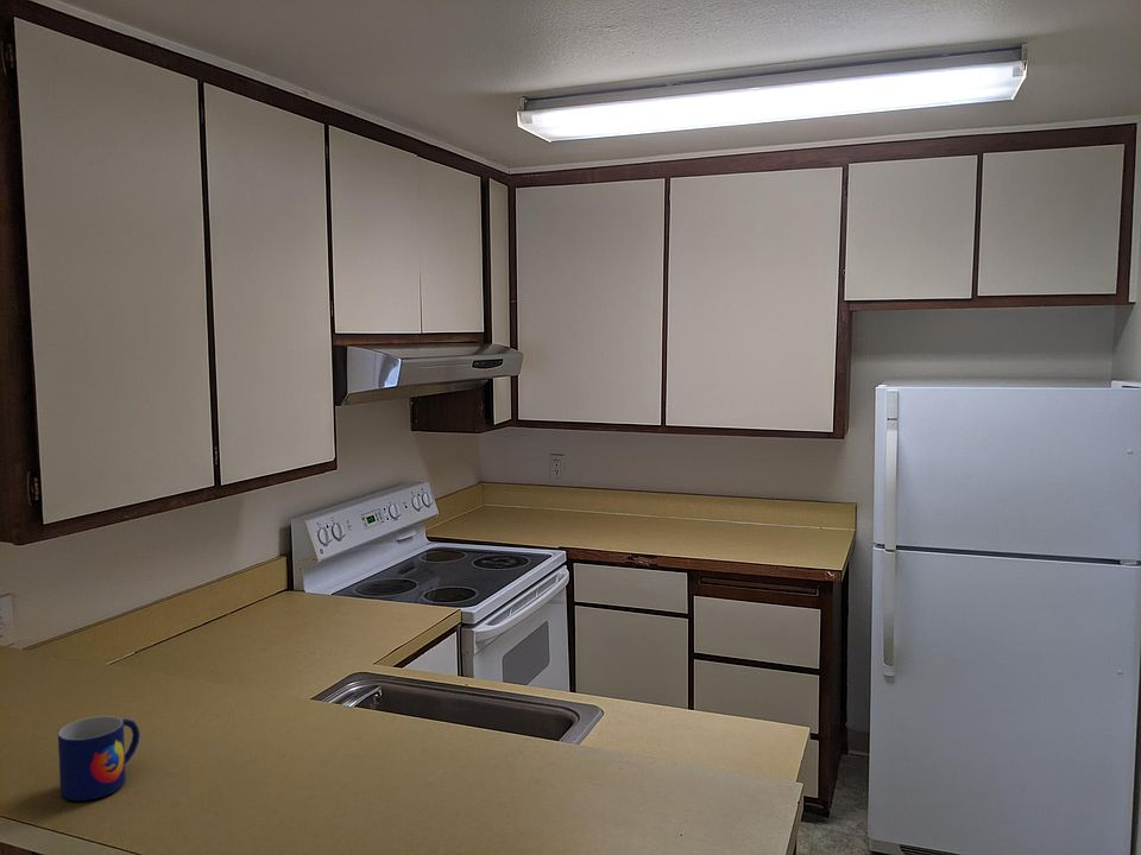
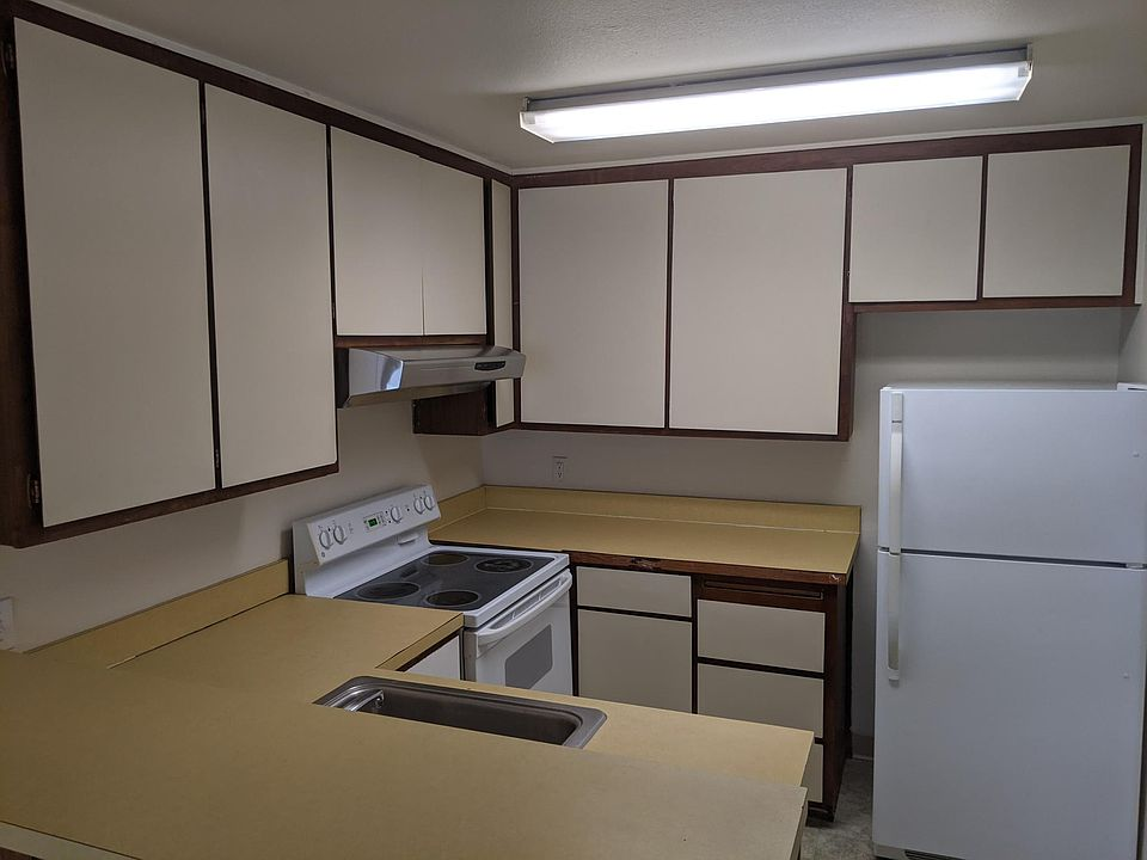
- mug [57,715,141,802]
